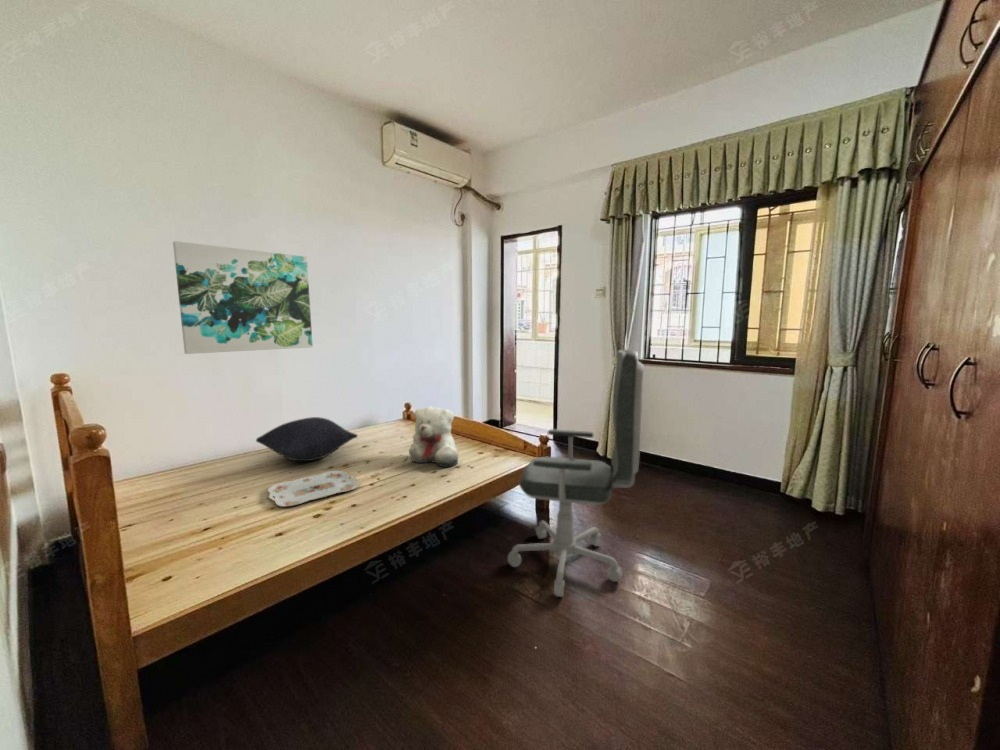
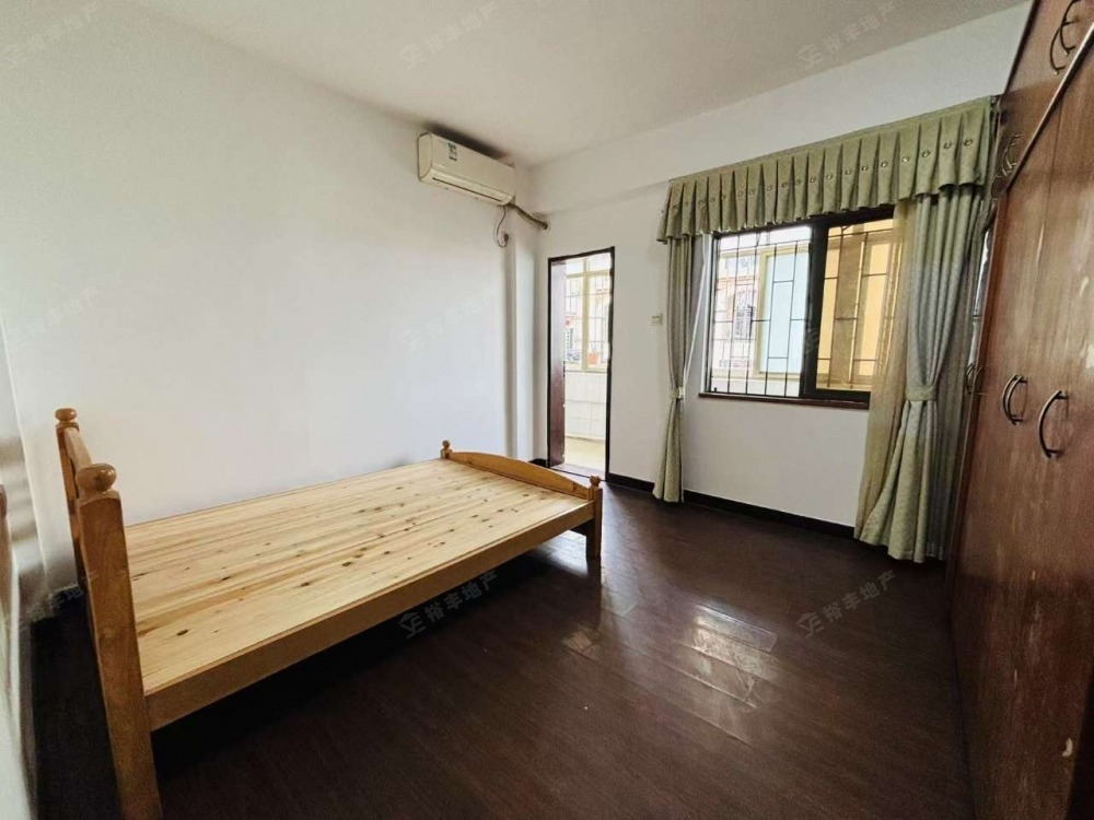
- pillow [255,416,359,462]
- office chair [507,349,645,598]
- wall art [172,240,314,355]
- serving tray [267,470,360,507]
- teddy bear [408,405,459,468]
